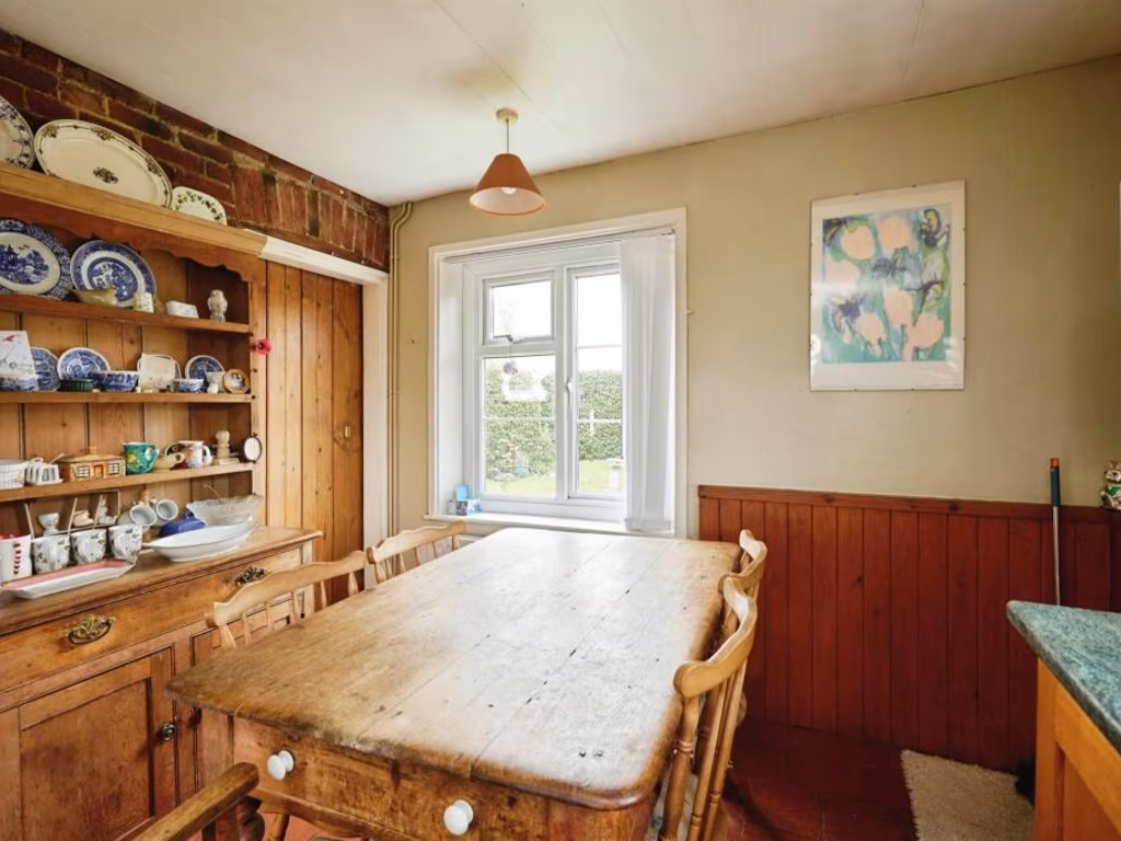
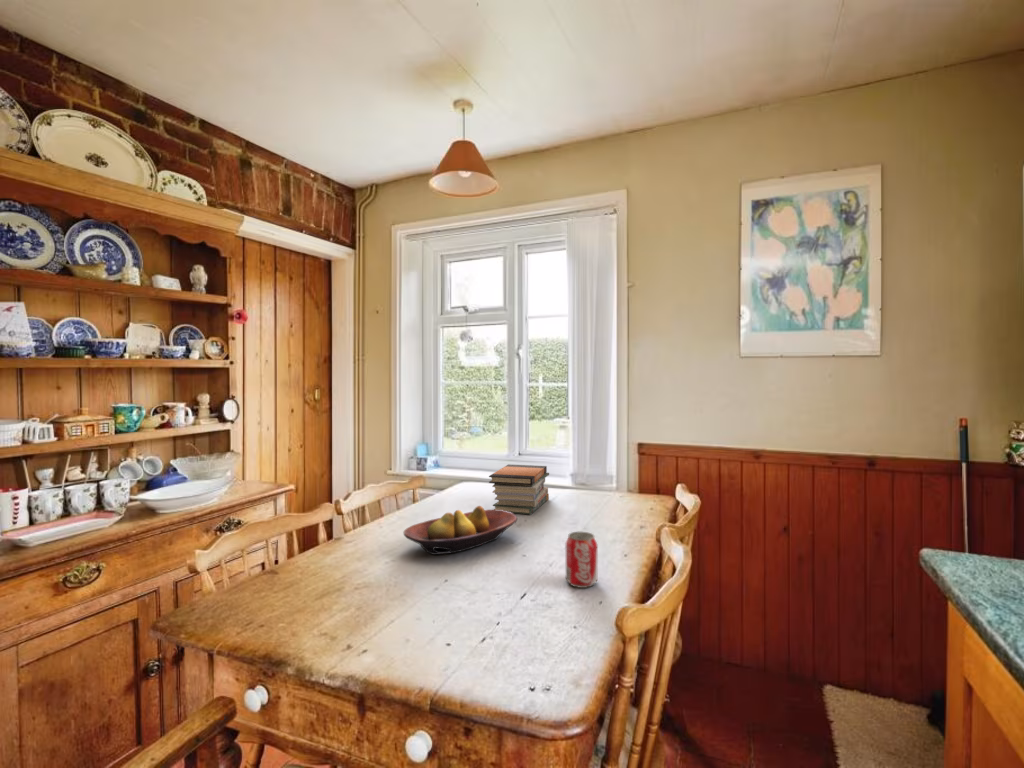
+ fruit bowl [403,505,518,556]
+ book stack [488,463,550,516]
+ beverage can [565,531,598,589]
